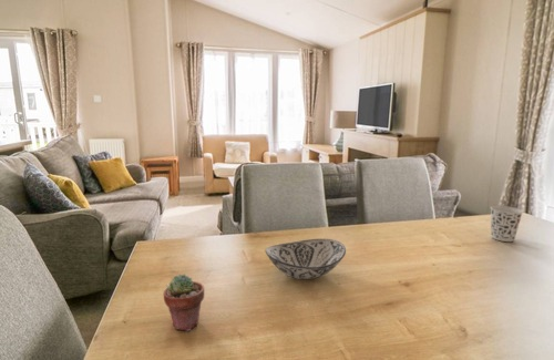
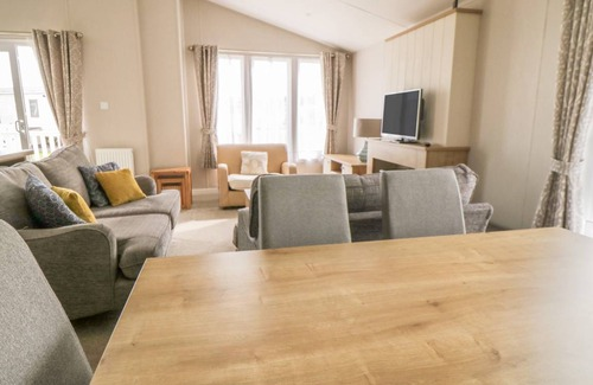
- cup [489,205,524,243]
- decorative bowl [264,238,347,280]
- potted succulent [163,274,205,332]
